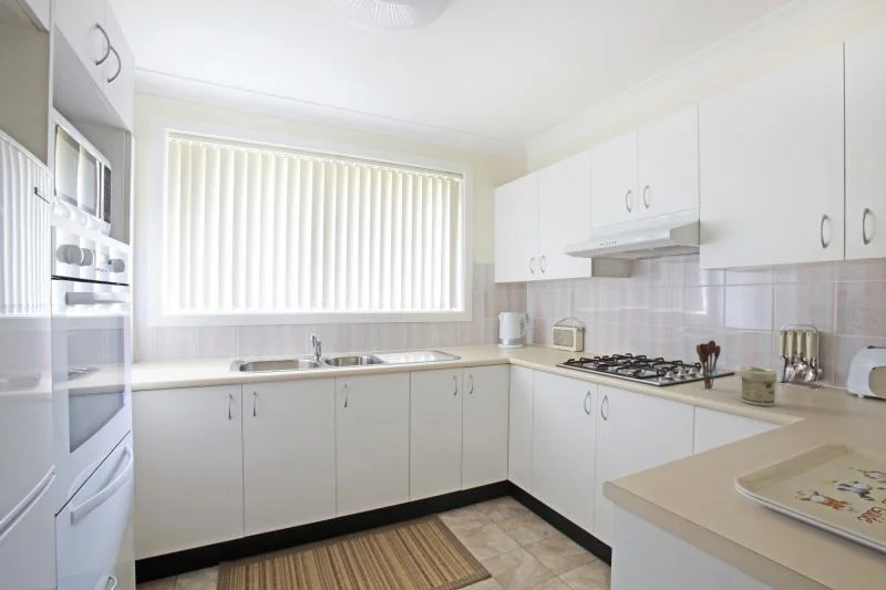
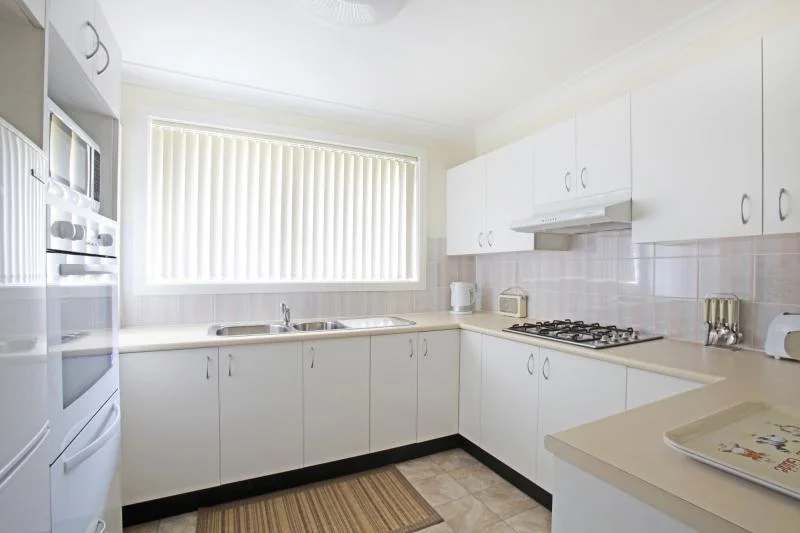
- jar [740,365,777,407]
- utensil holder [696,339,722,390]
